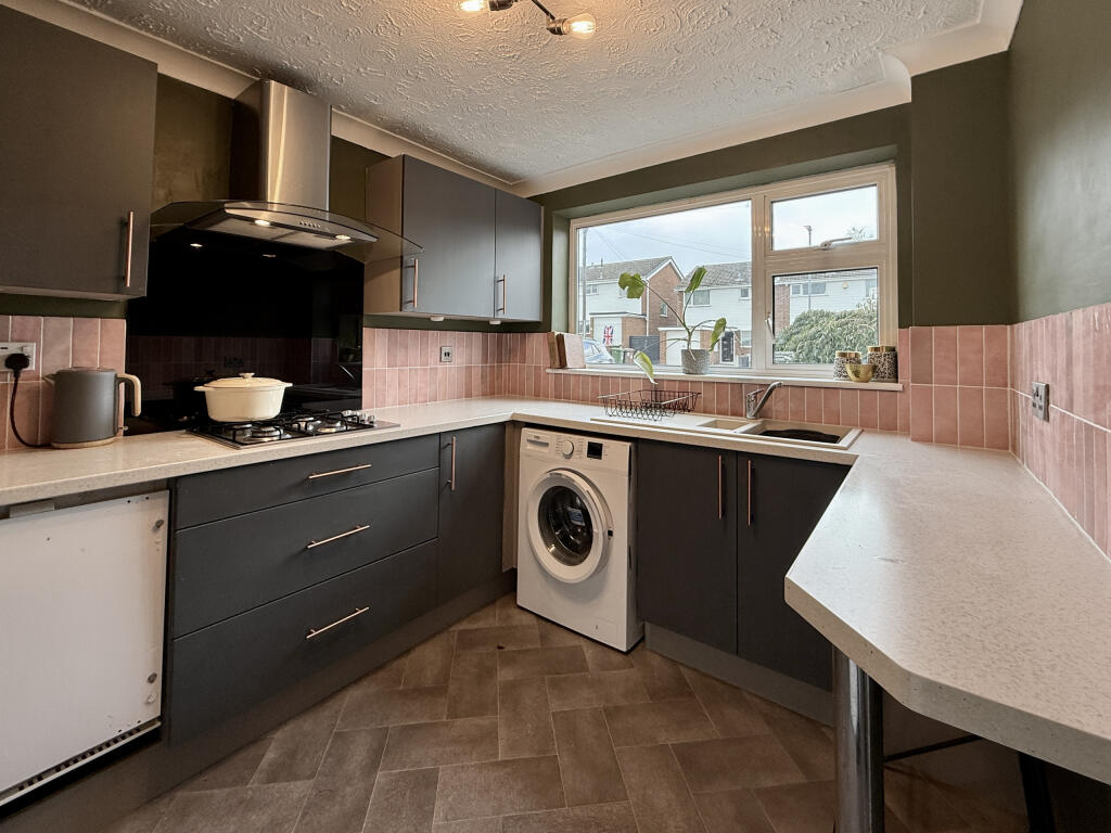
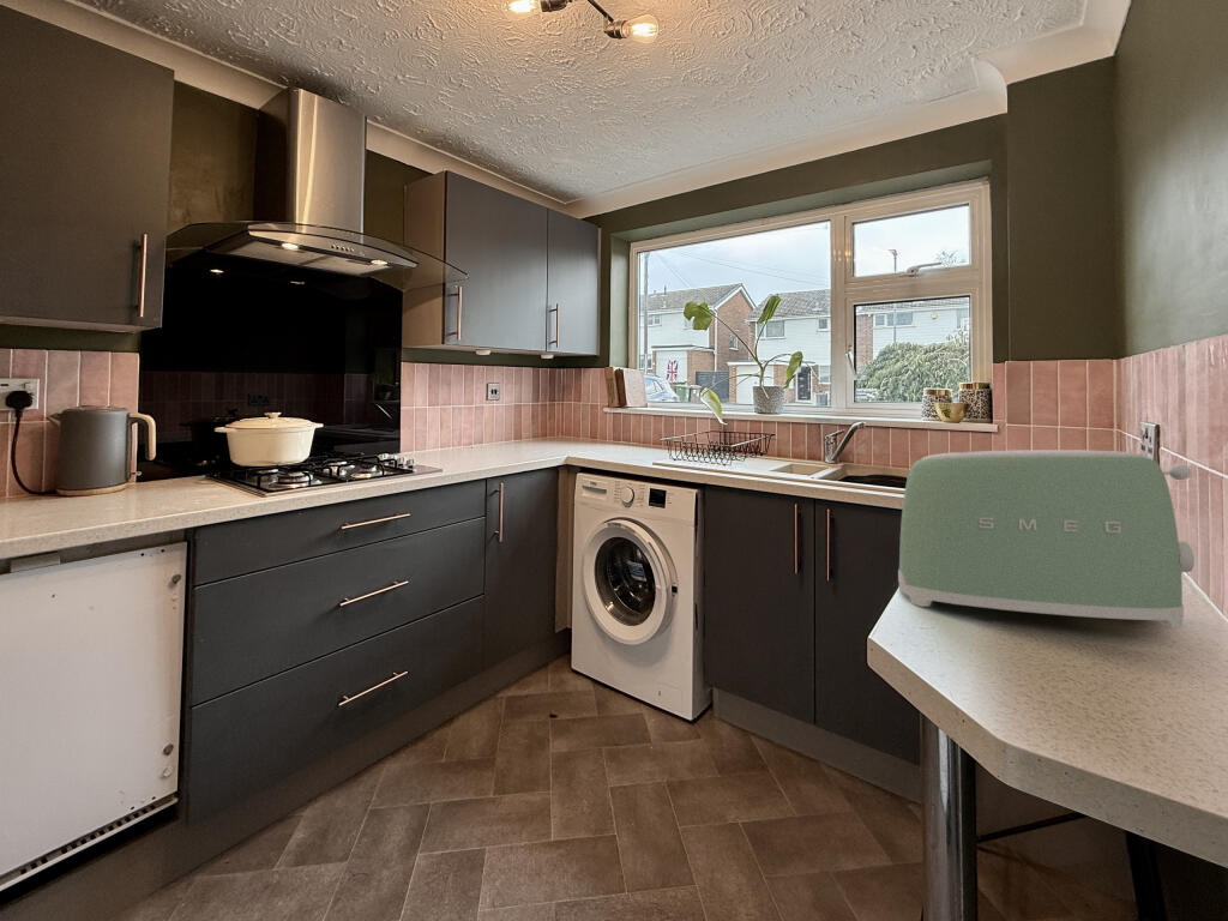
+ toaster [897,449,1196,630]
